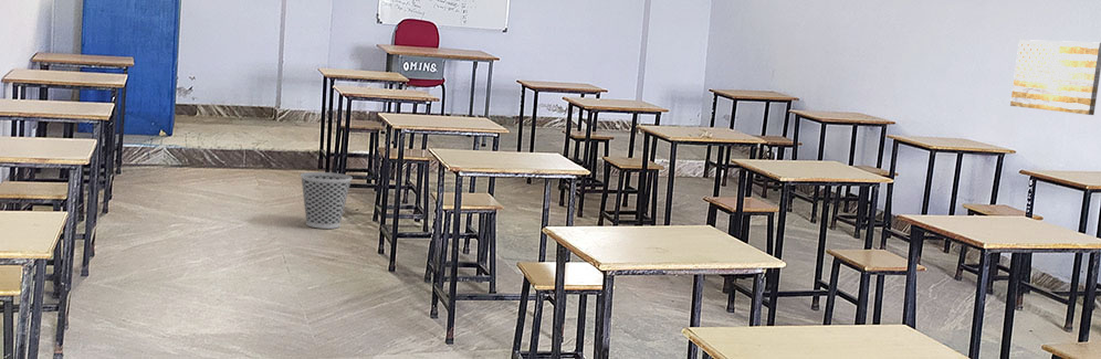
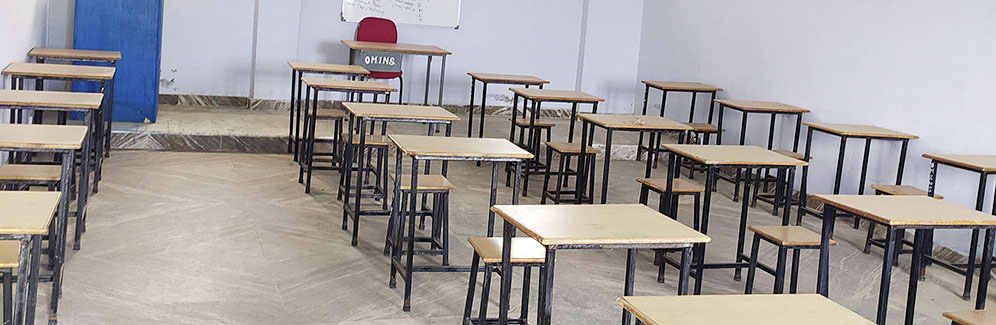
- wall art [1009,39,1101,116]
- wastebasket [300,171,354,230]
